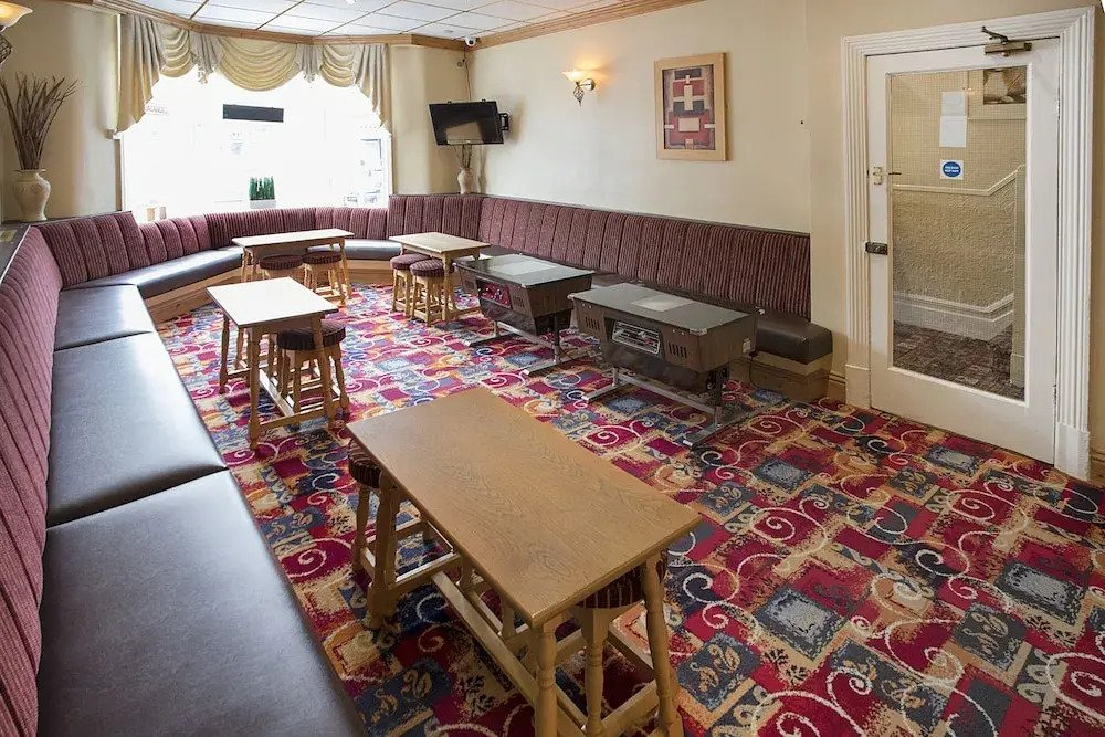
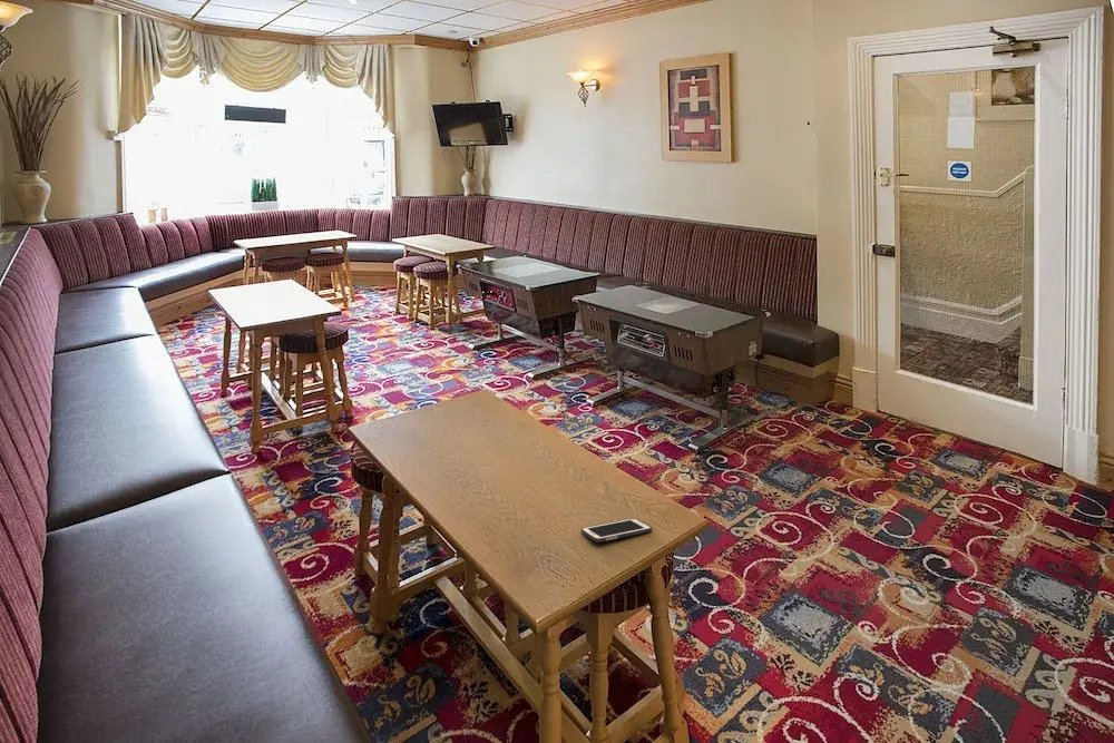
+ cell phone [580,518,653,544]
